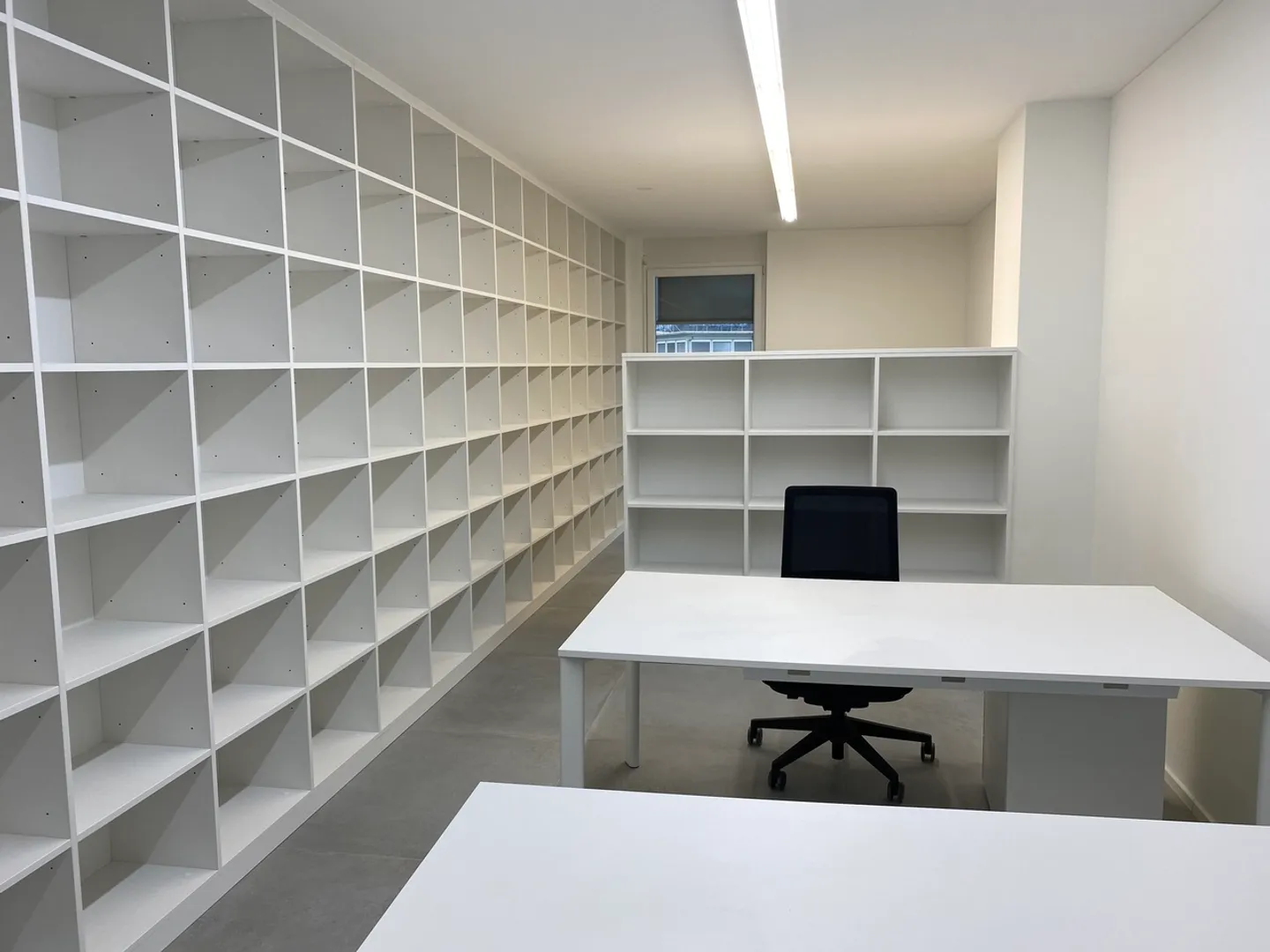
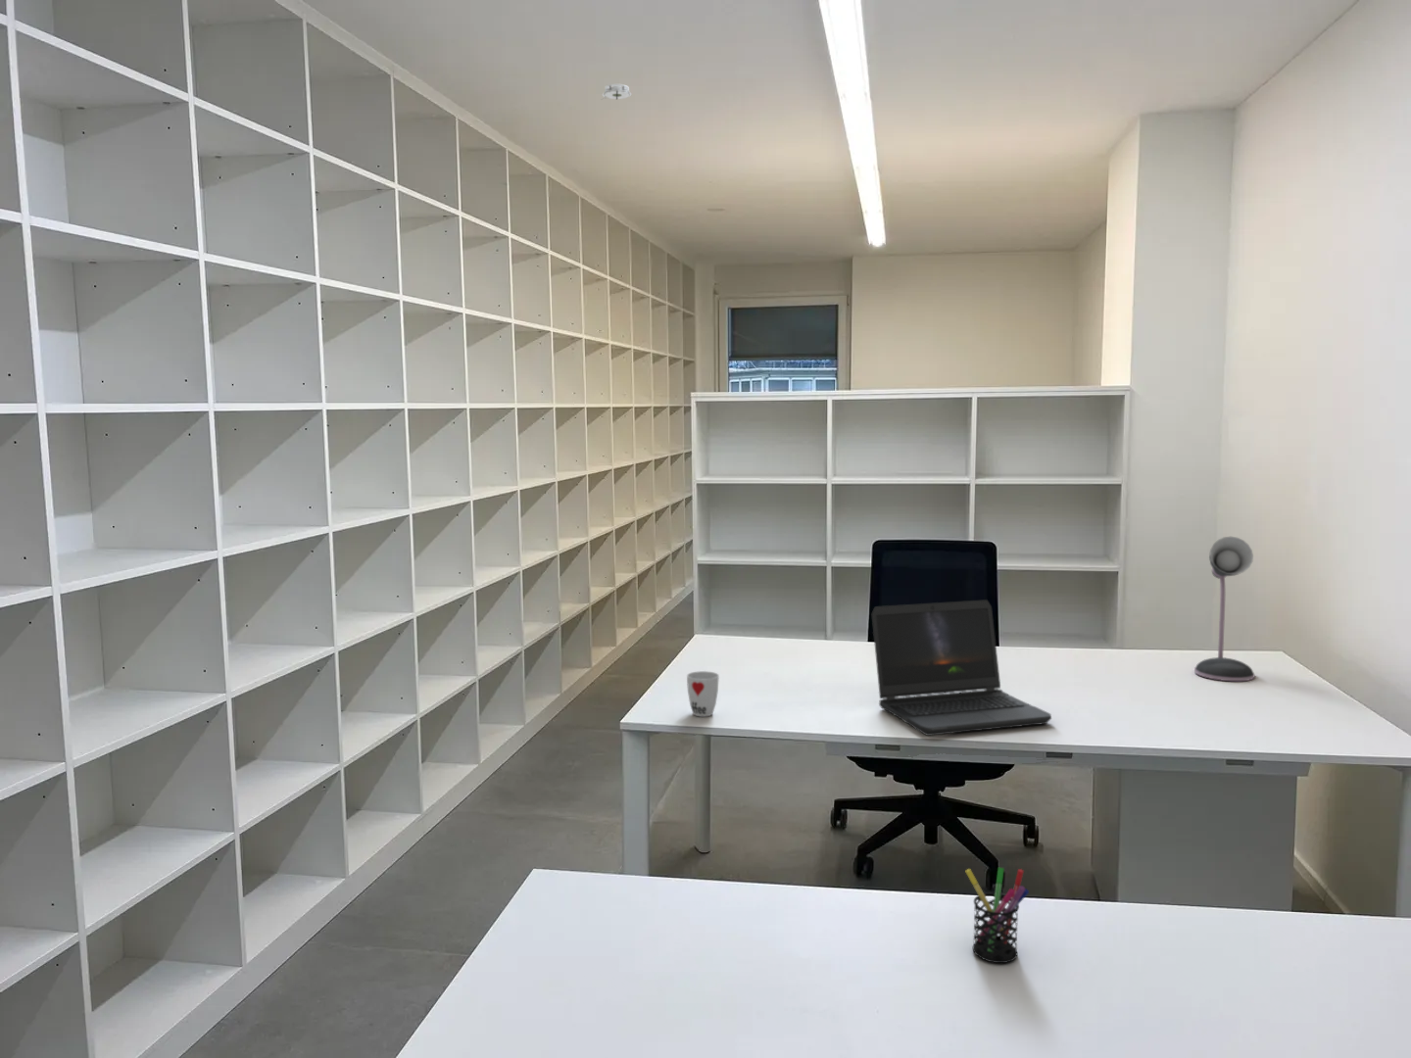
+ laptop computer [871,599,1052,737]
+ smoke detector [600,83,633,101]
+ desk lamp [1193,536,1255,682]
+ pen holder [965,867,1030,964]
+ cup [686,670,720,717]
